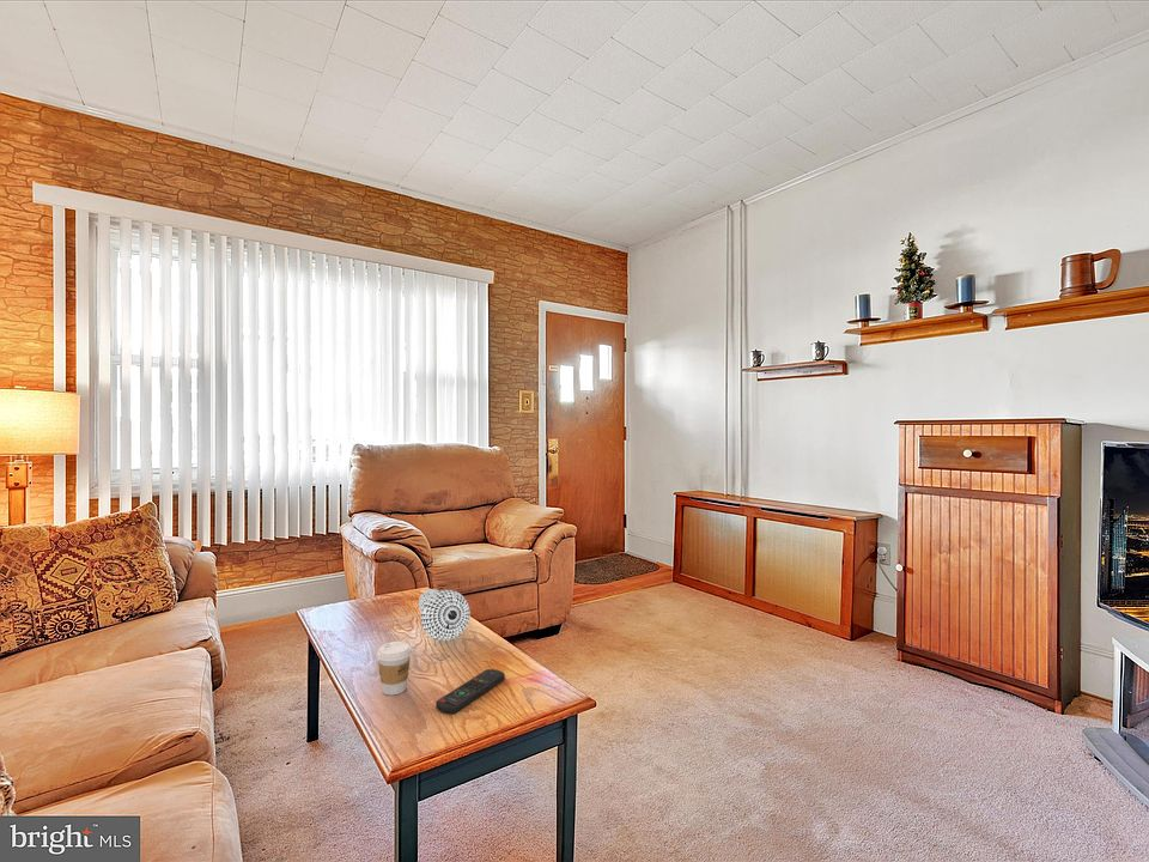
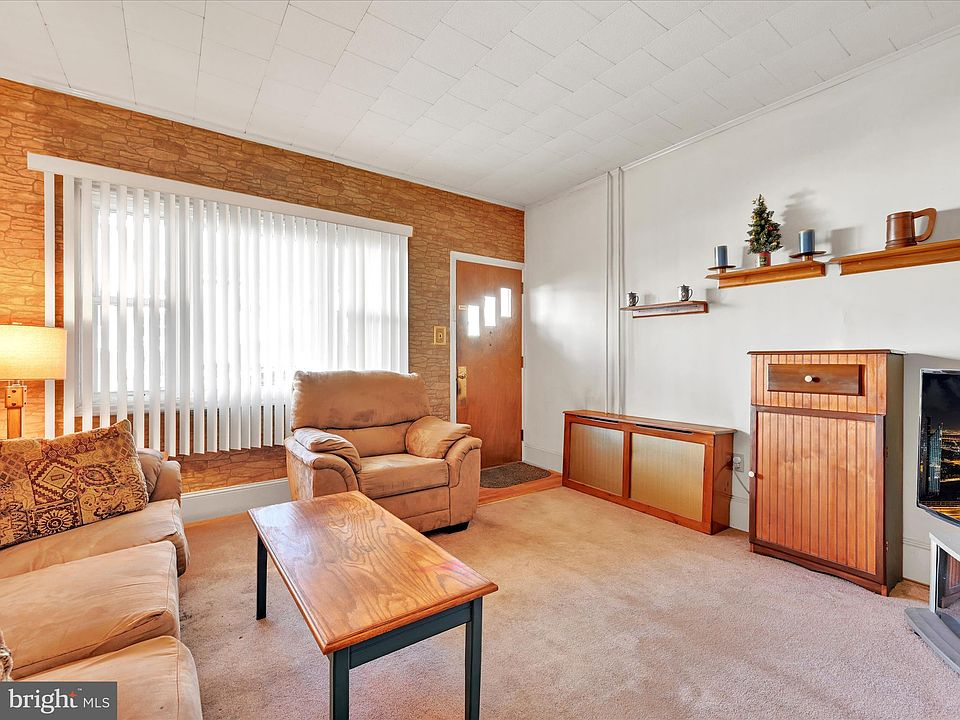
- remote control [434,668,506,715]
- coffee cup [376,641,412,697]
- decorative ball [418,588,472,642]
